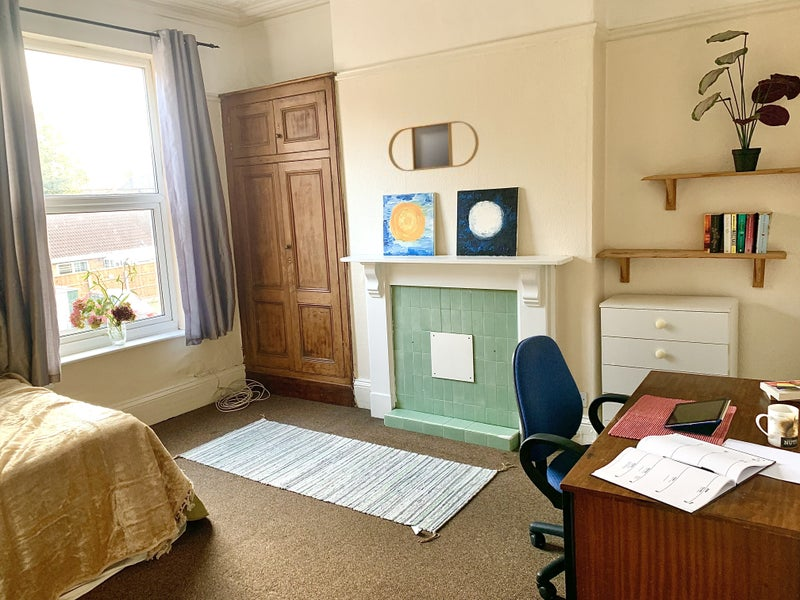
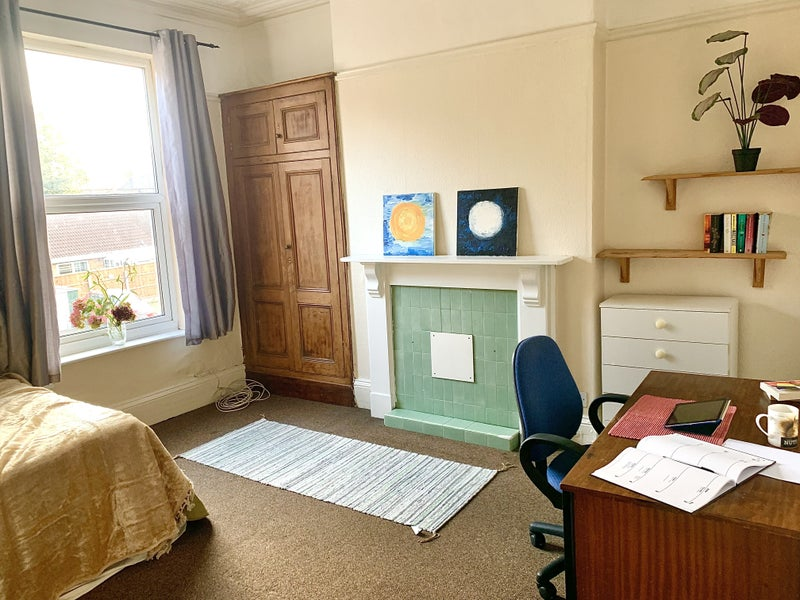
- home mirror [388,120,480,172]
